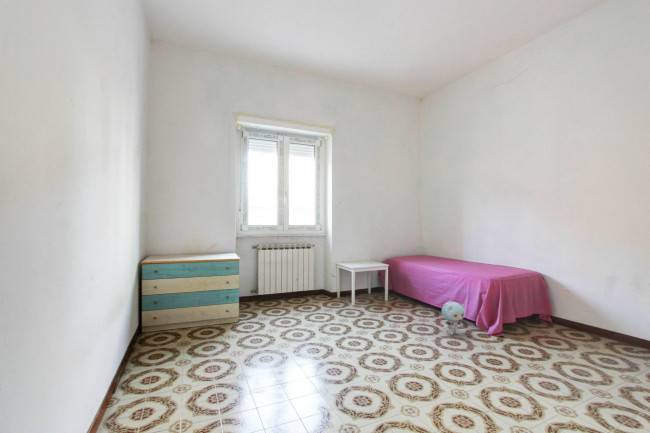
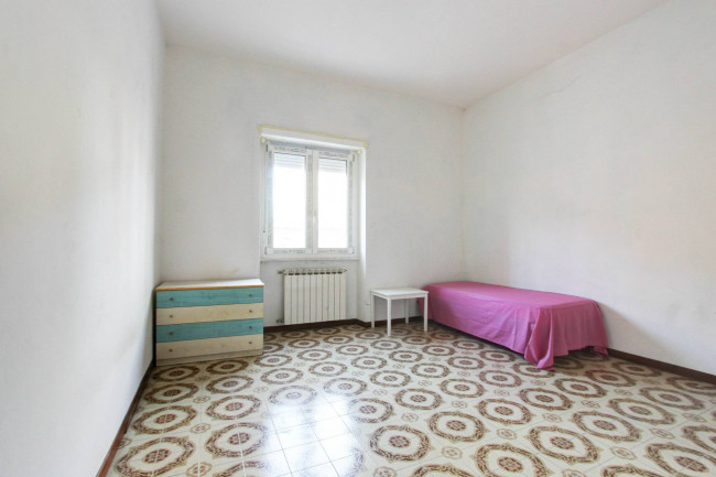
- plush toy [441,301,466,336]
